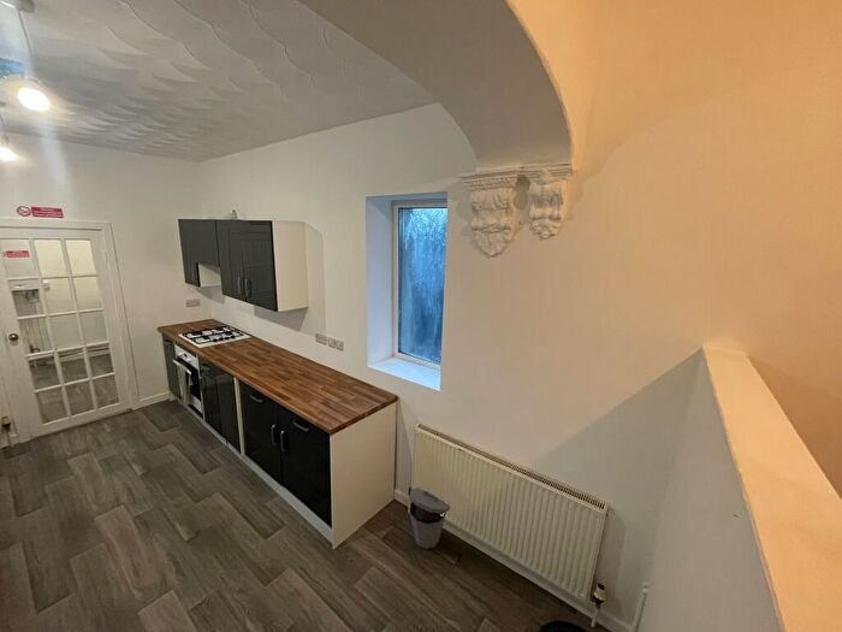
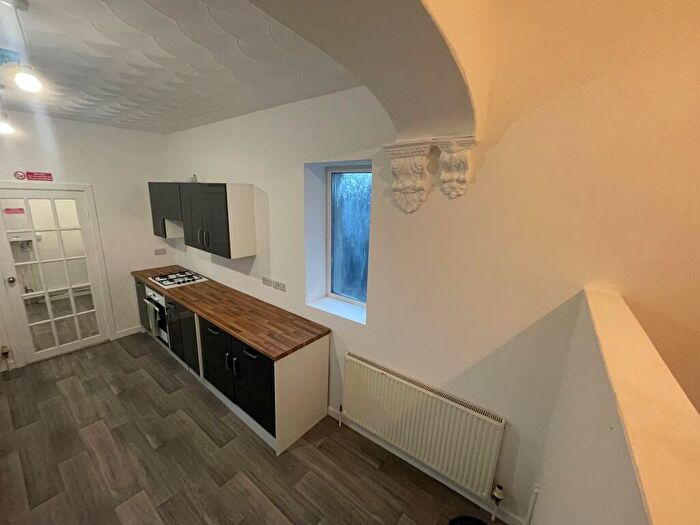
- trash can [409,486,451,550]
